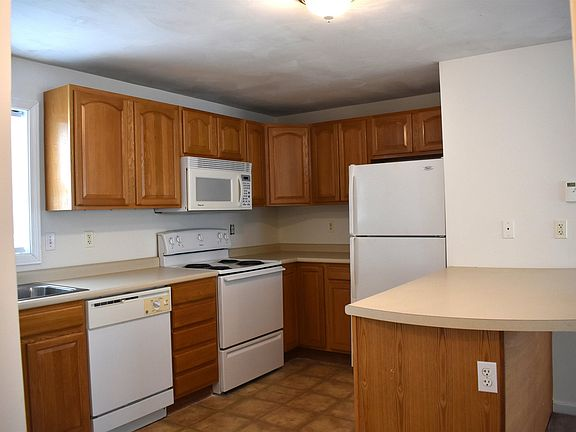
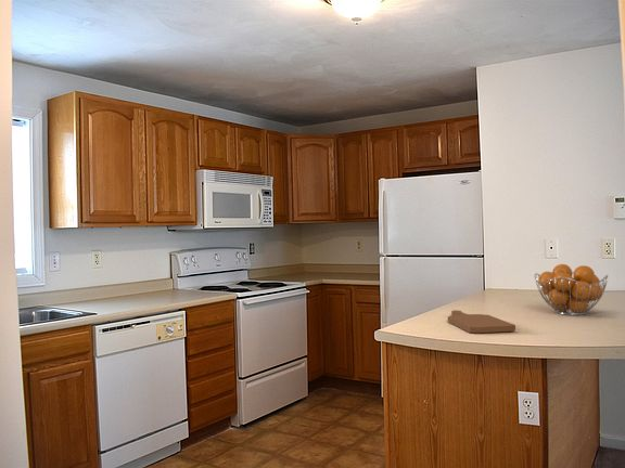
+ cutting board [447,309,516,334]
+ fruit basket [534,263,609,316]
